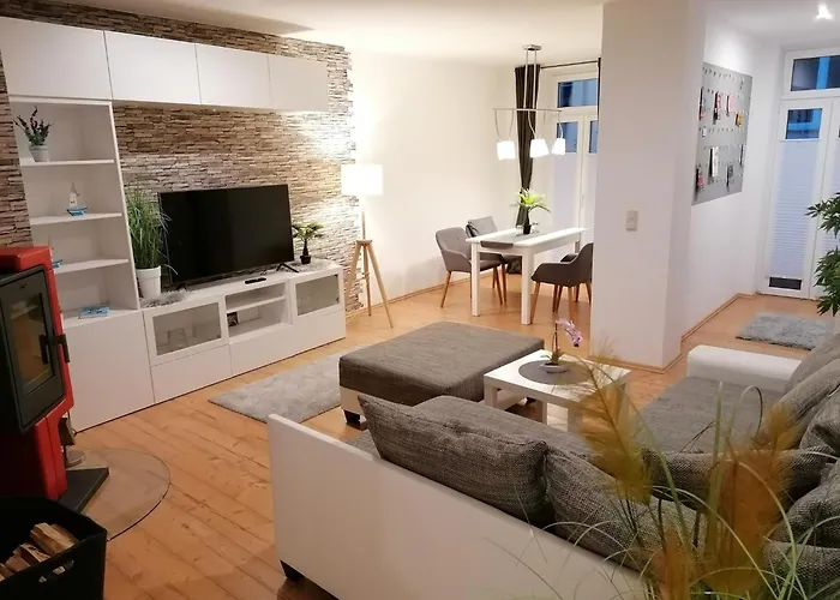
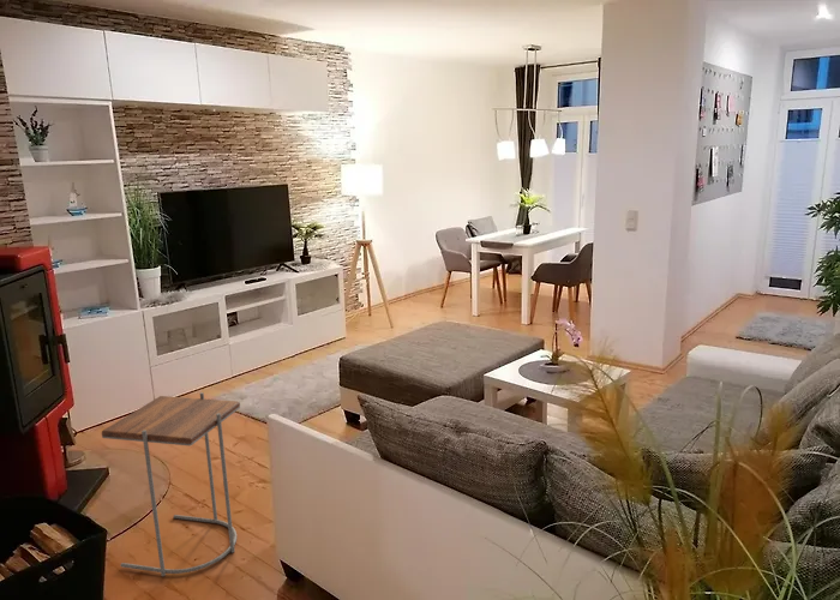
+ side table [101,391,241,577]
